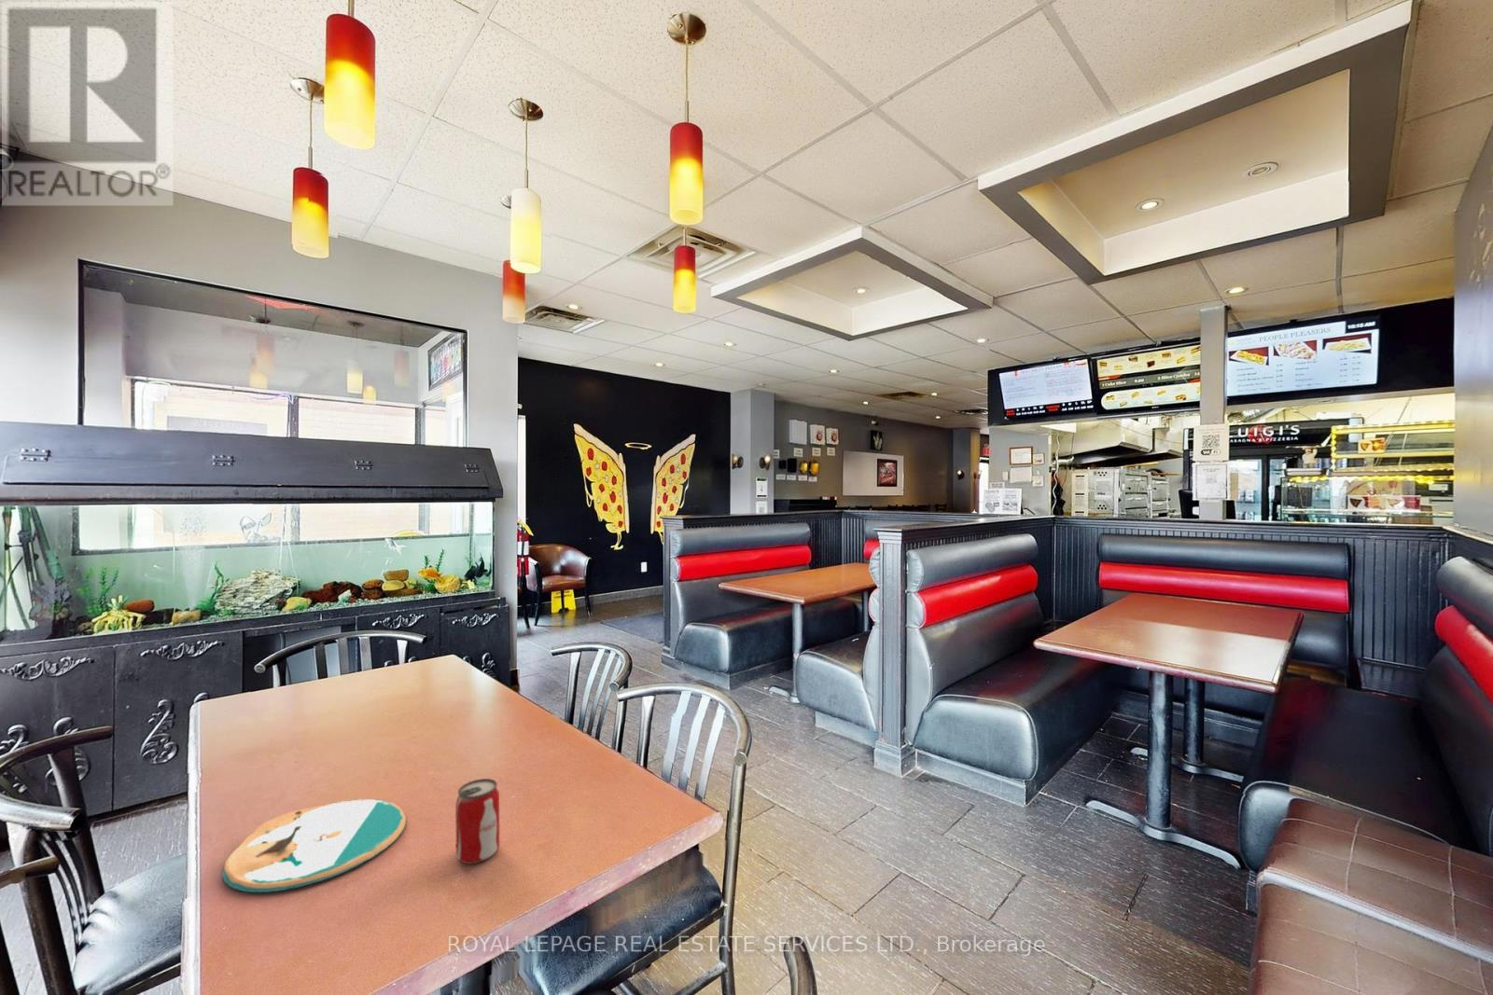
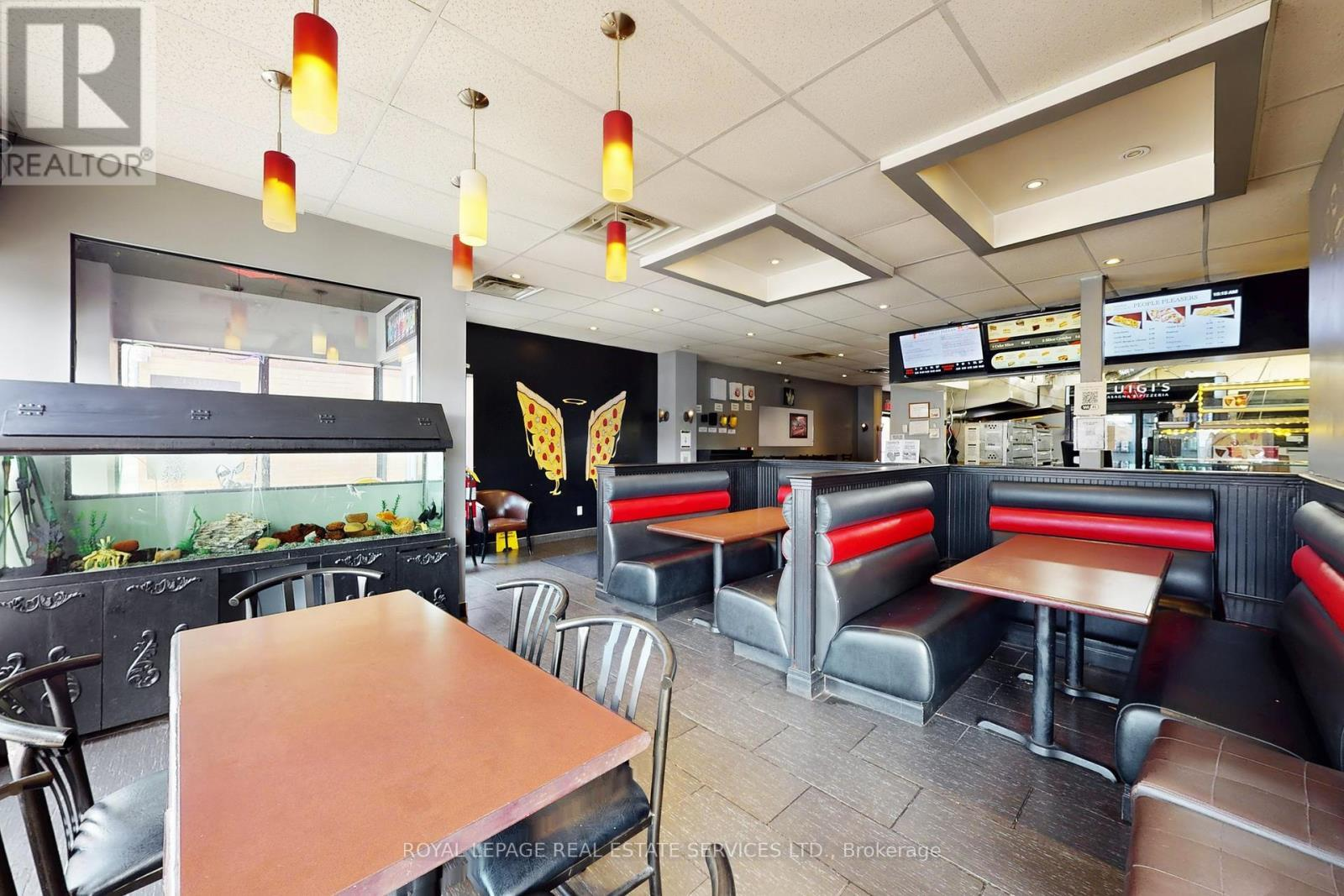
- plate [221,798,407,893]
- beverage can [454,777,500,864]
